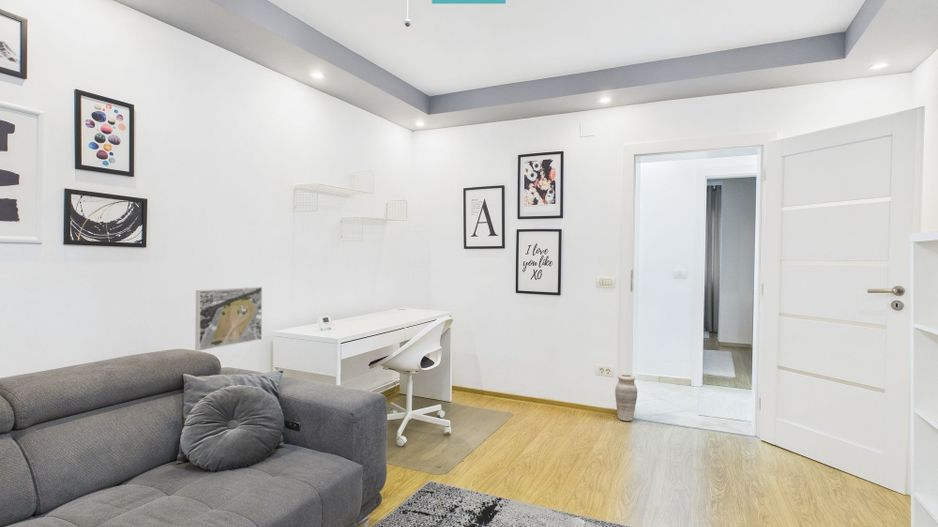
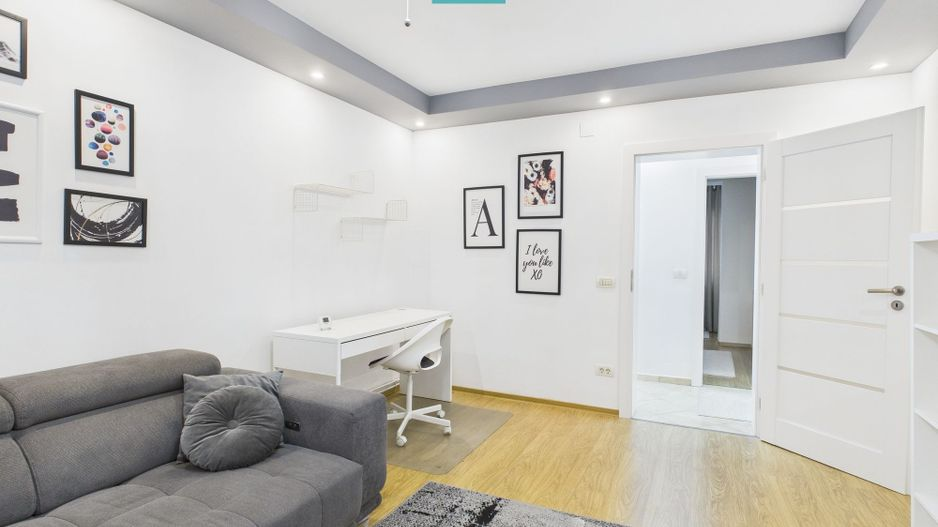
- vase [614,373,638,422]
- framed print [195,286,263,352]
